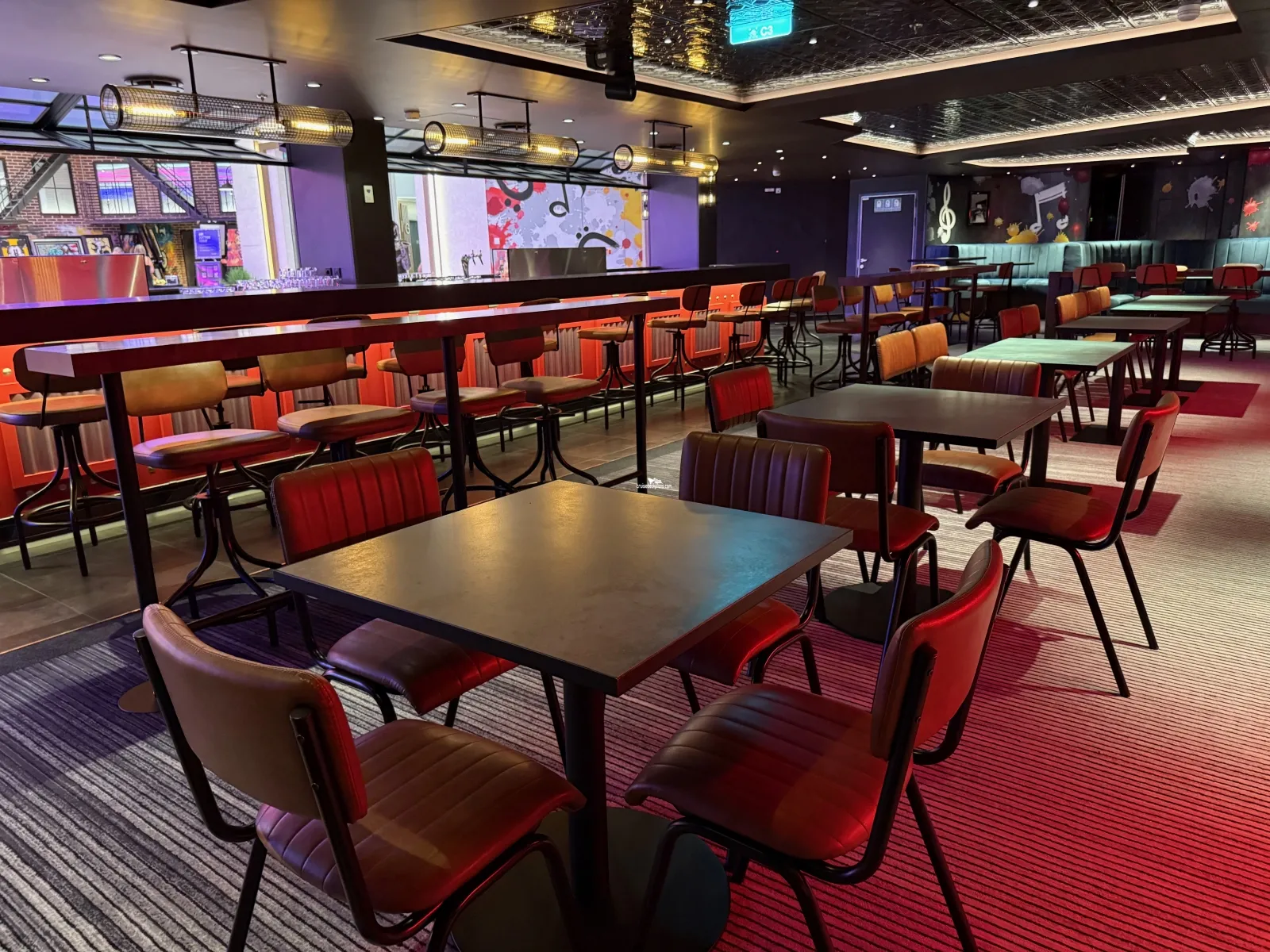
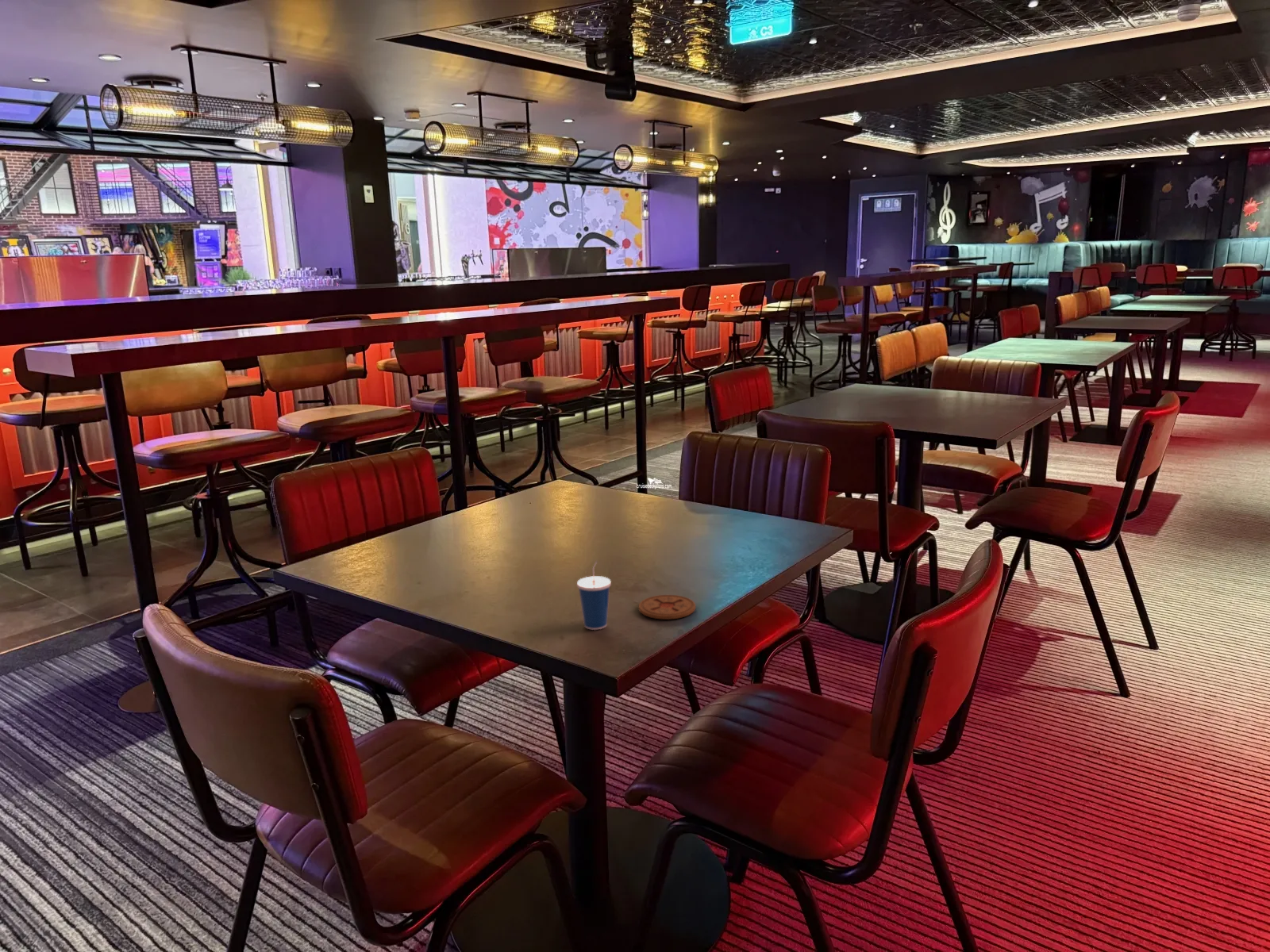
+ coaster [638,594,696,620]
+ cup [576,560,612,631]
